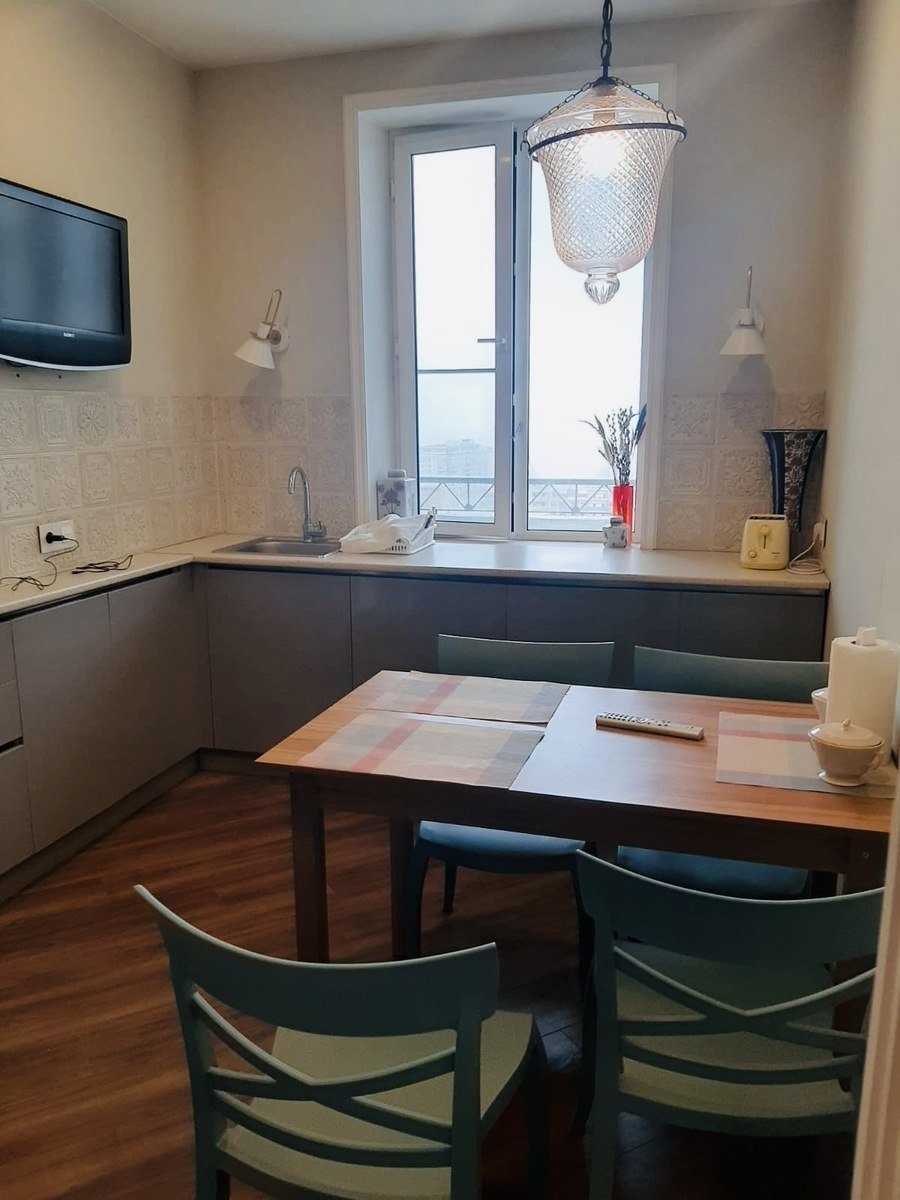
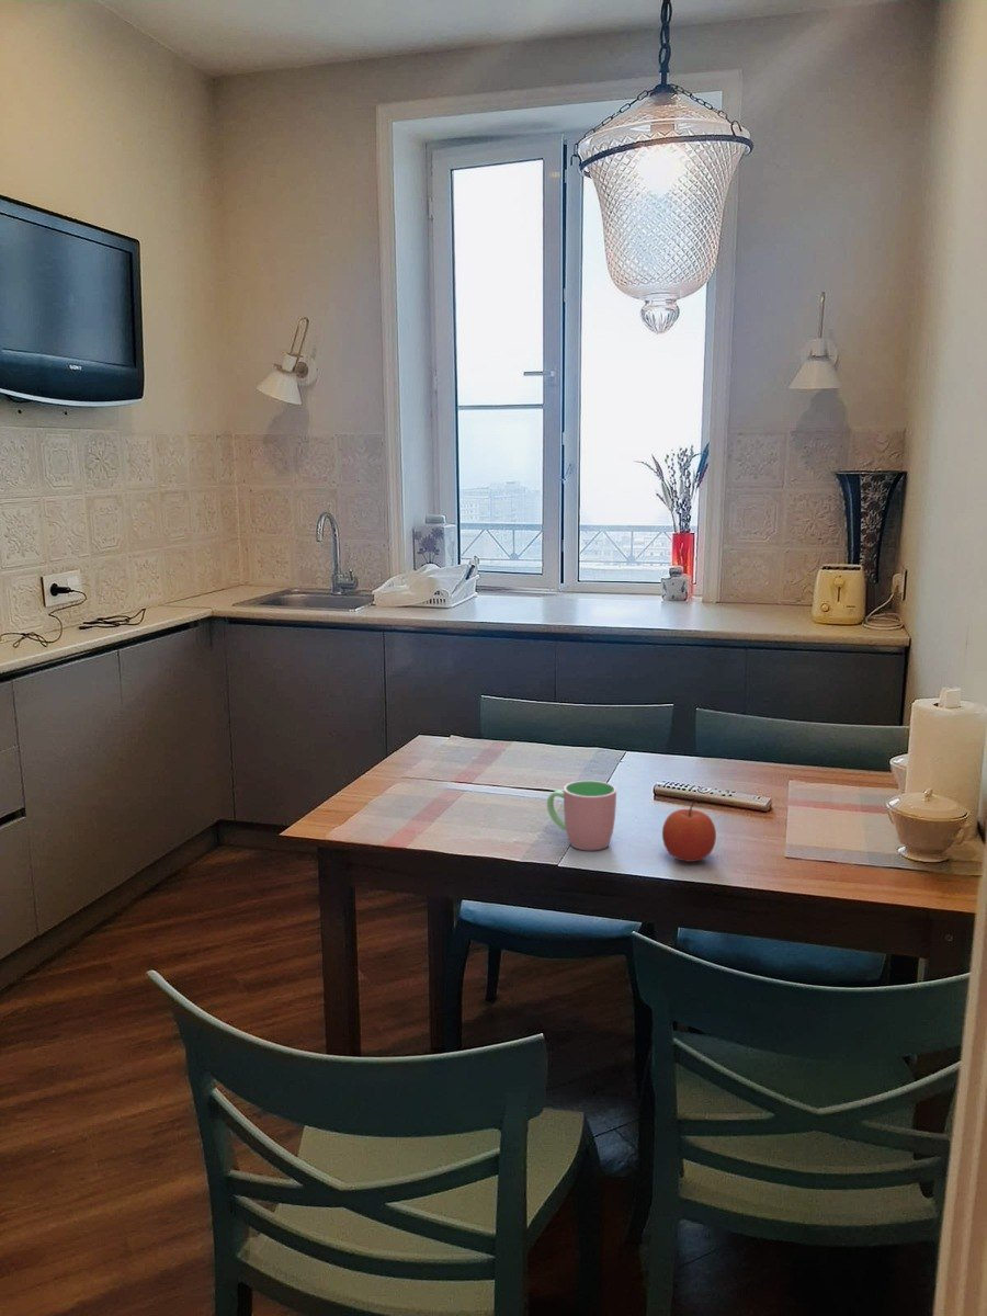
+ cup [546,780,617,851]
+ apple [661,798,717,863]
